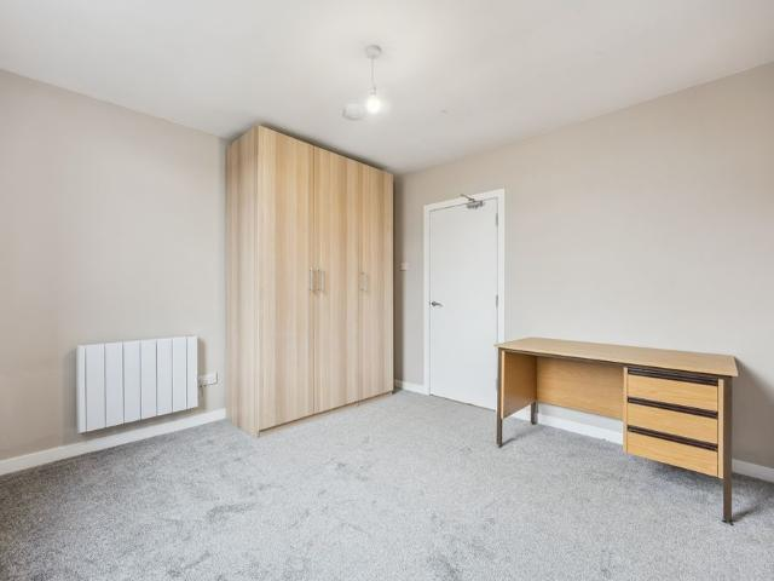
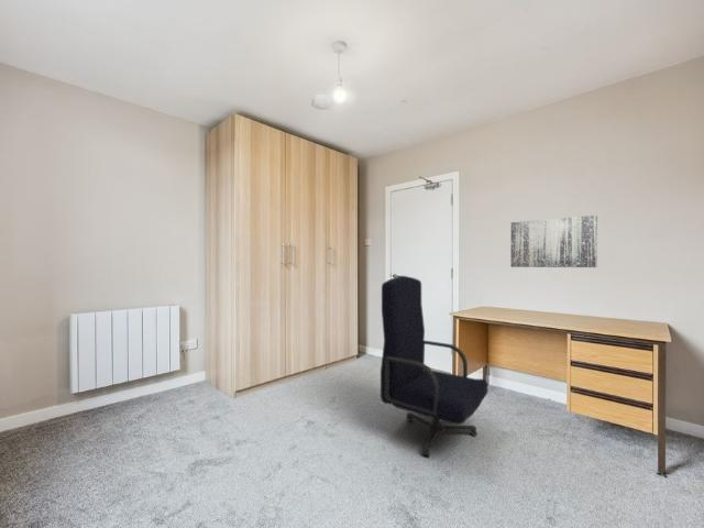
+ office chair [380,275,488,459]
+ wall art [509,215,598,268]
